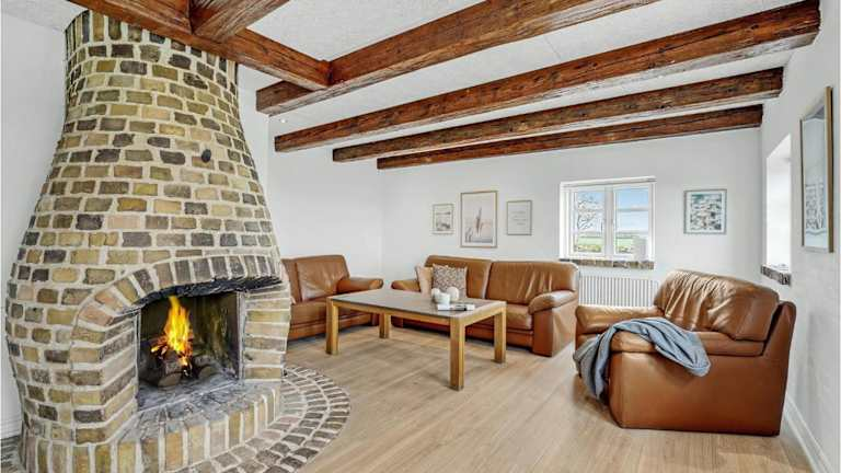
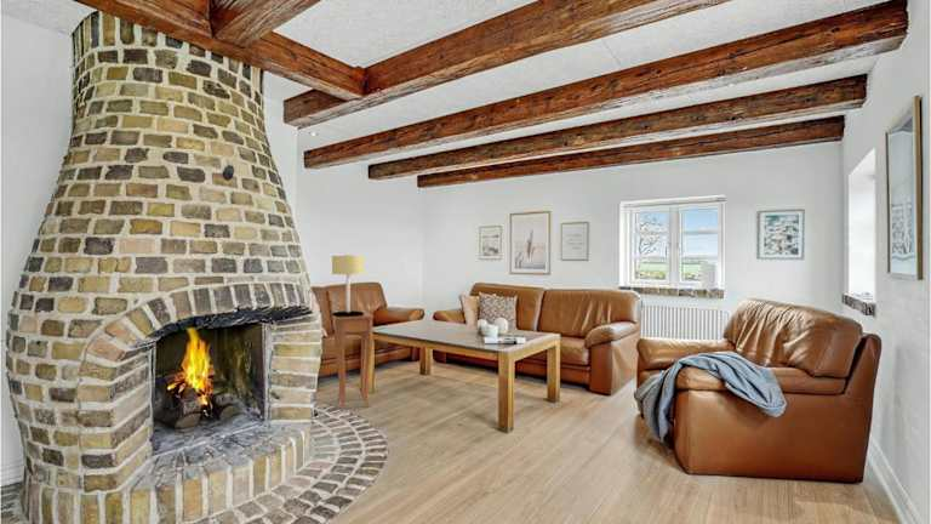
+ side table [333,311,375,411]
+ table lamp [331,254,365,318]
